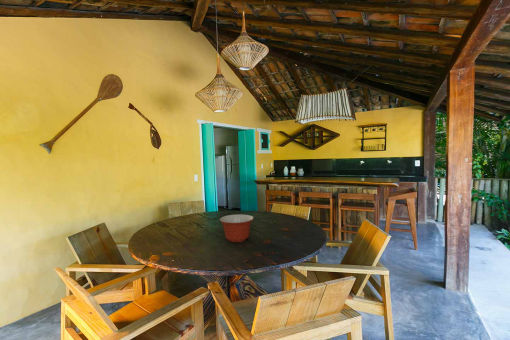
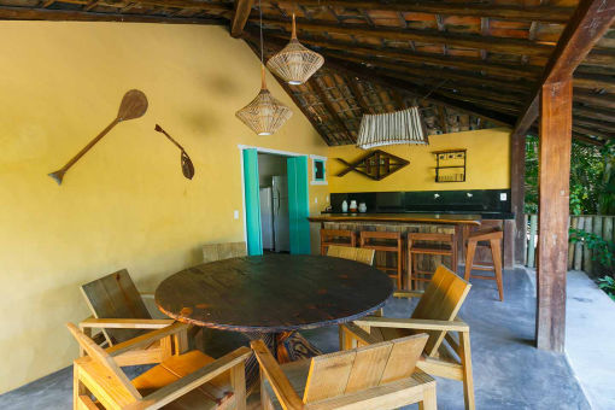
- mixing bowl [219,213,255,243]
